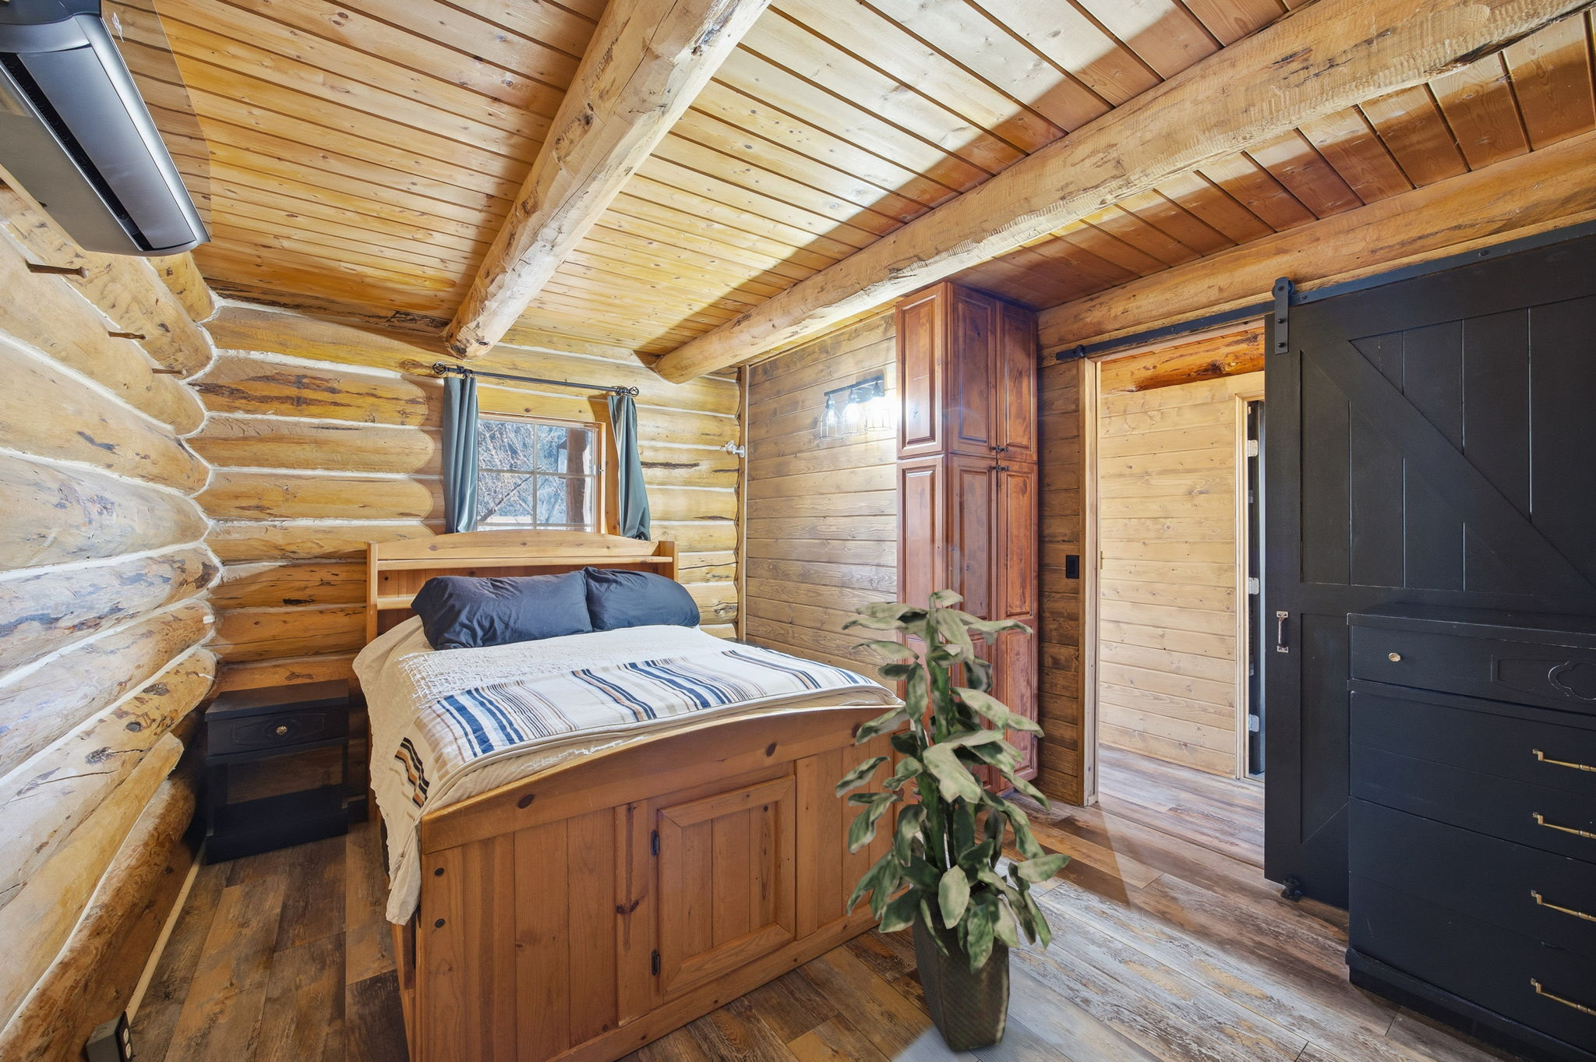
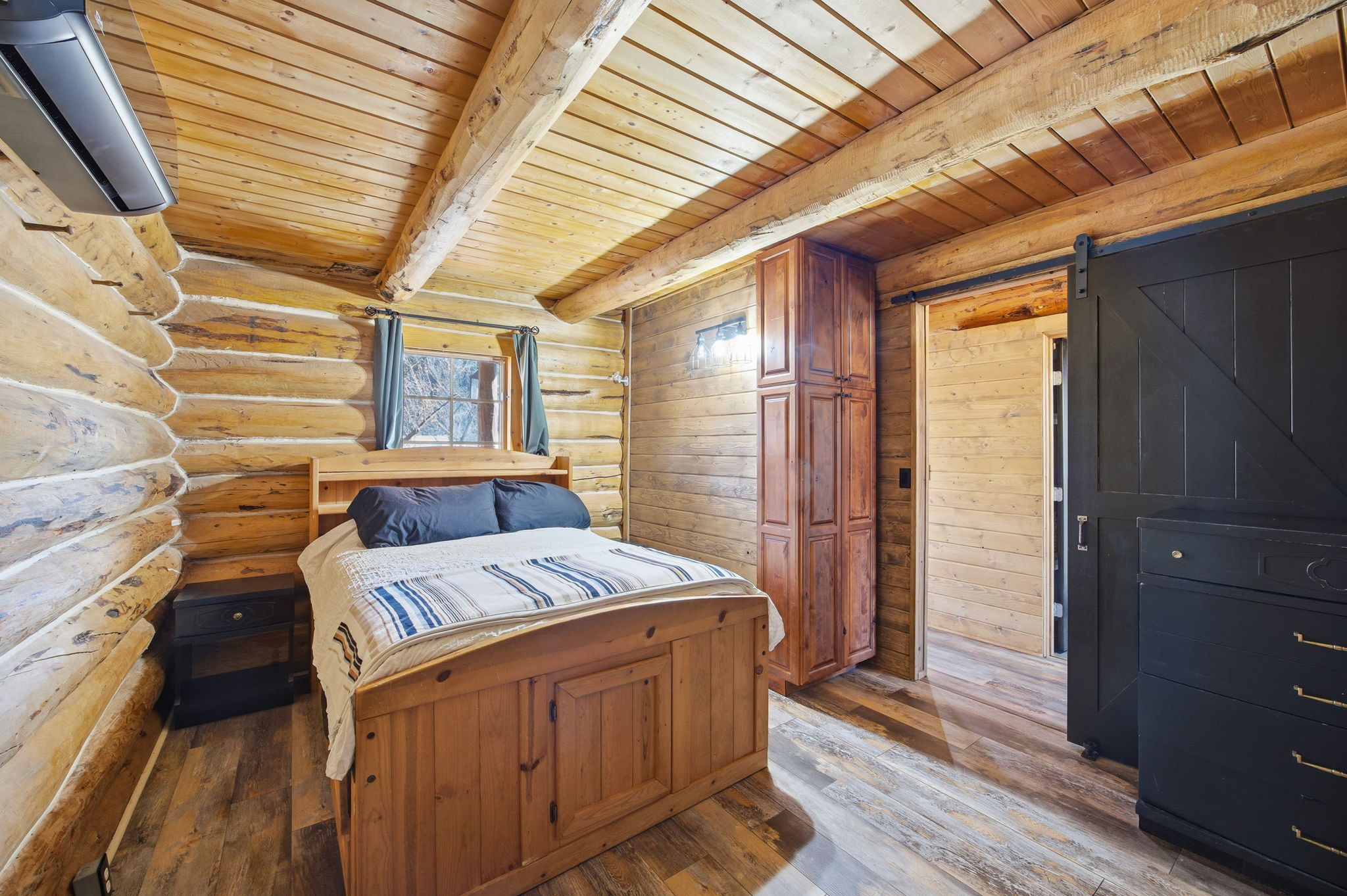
- indoor plant [834,588,1072,1051]
